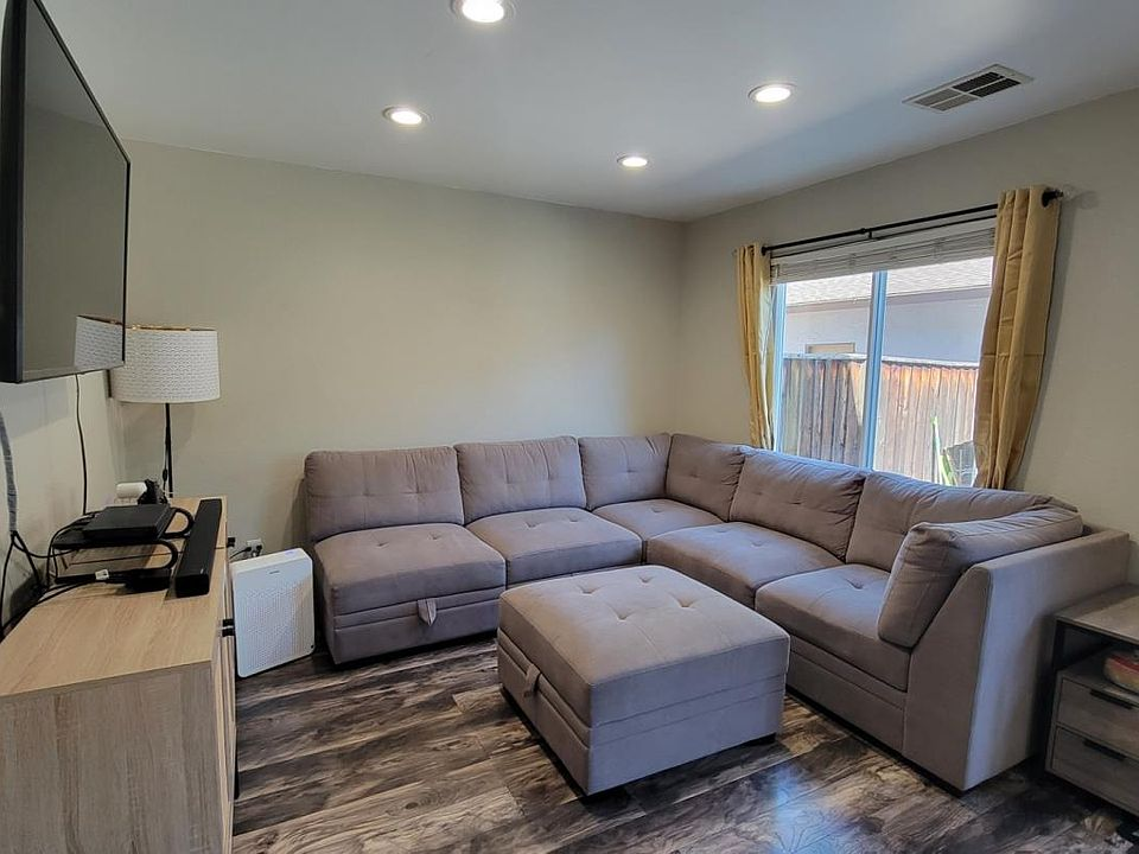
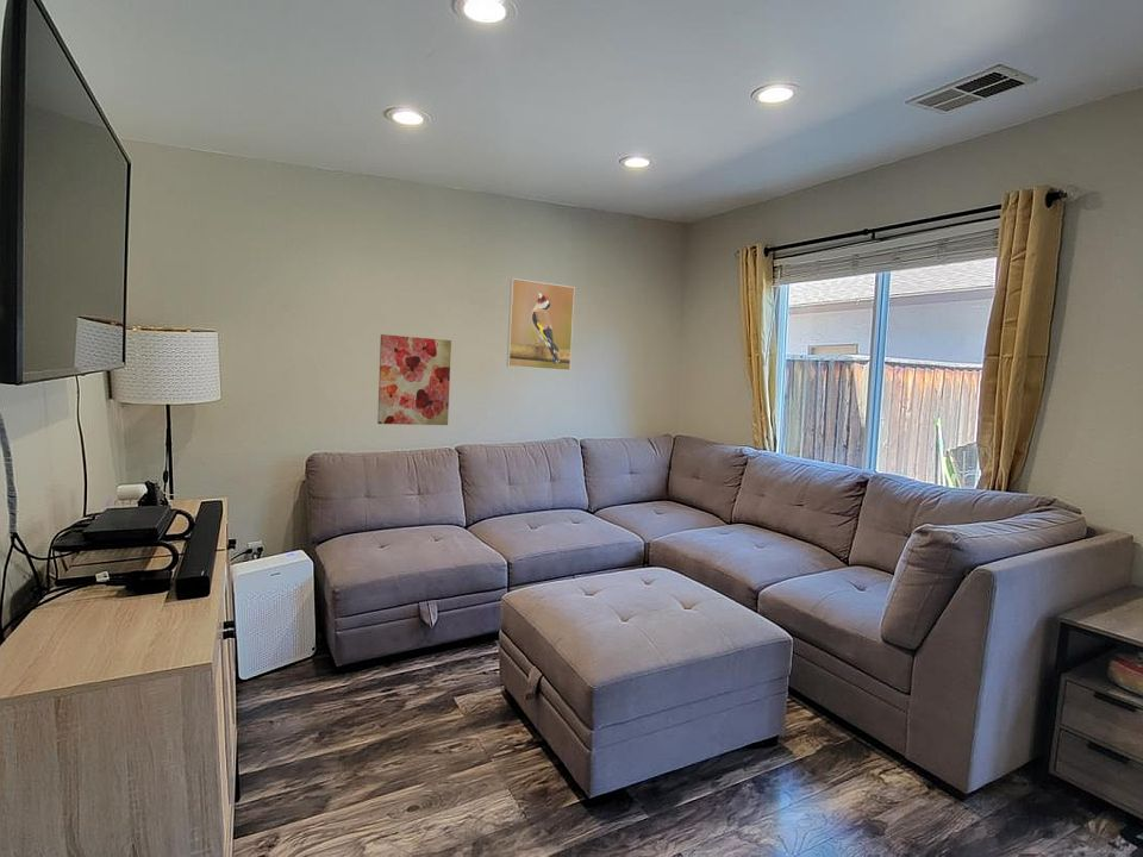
+ wall art [376,333,452,426]
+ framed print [506,277,576,371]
